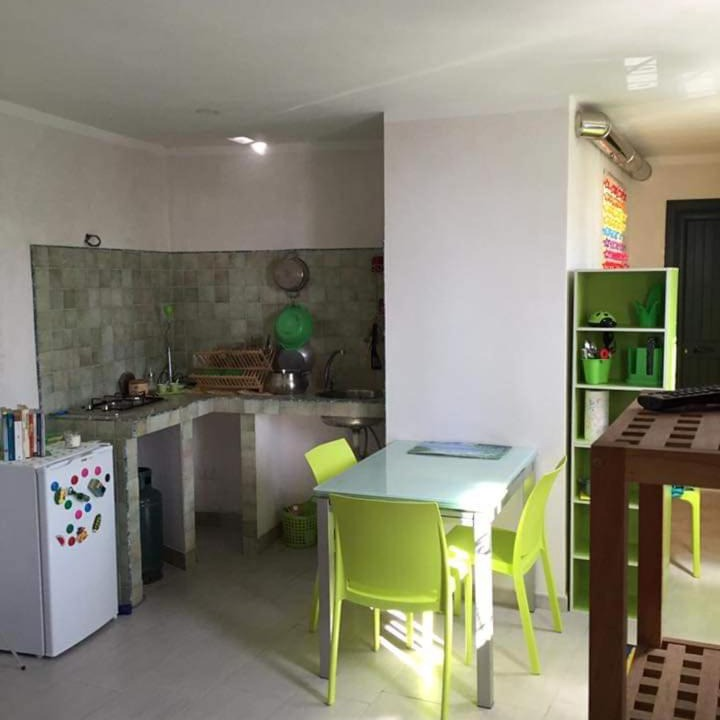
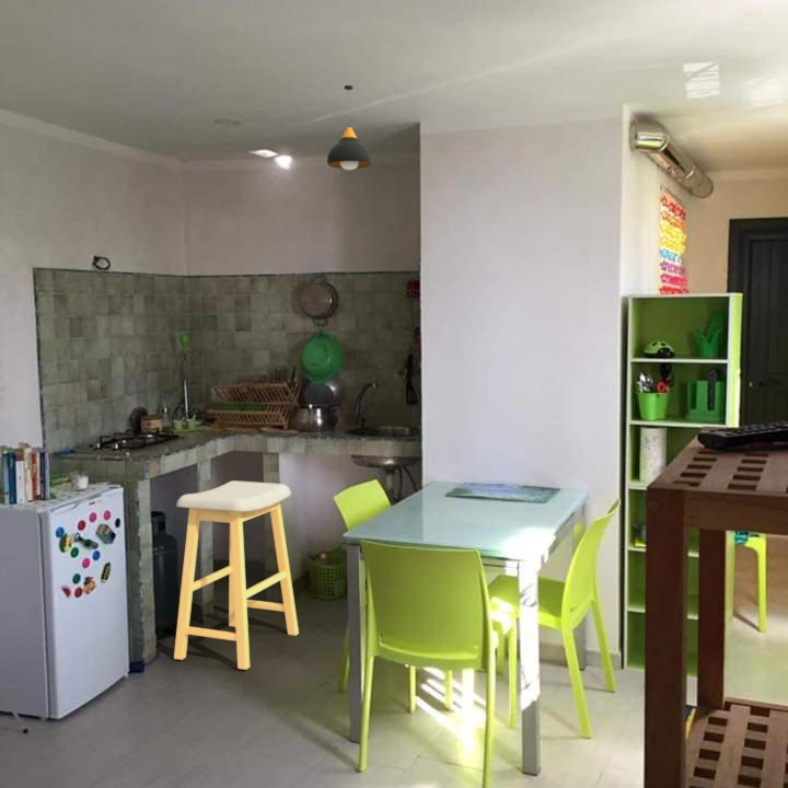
+ pendant light [326,84,373,171]
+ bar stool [173,479,300,671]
